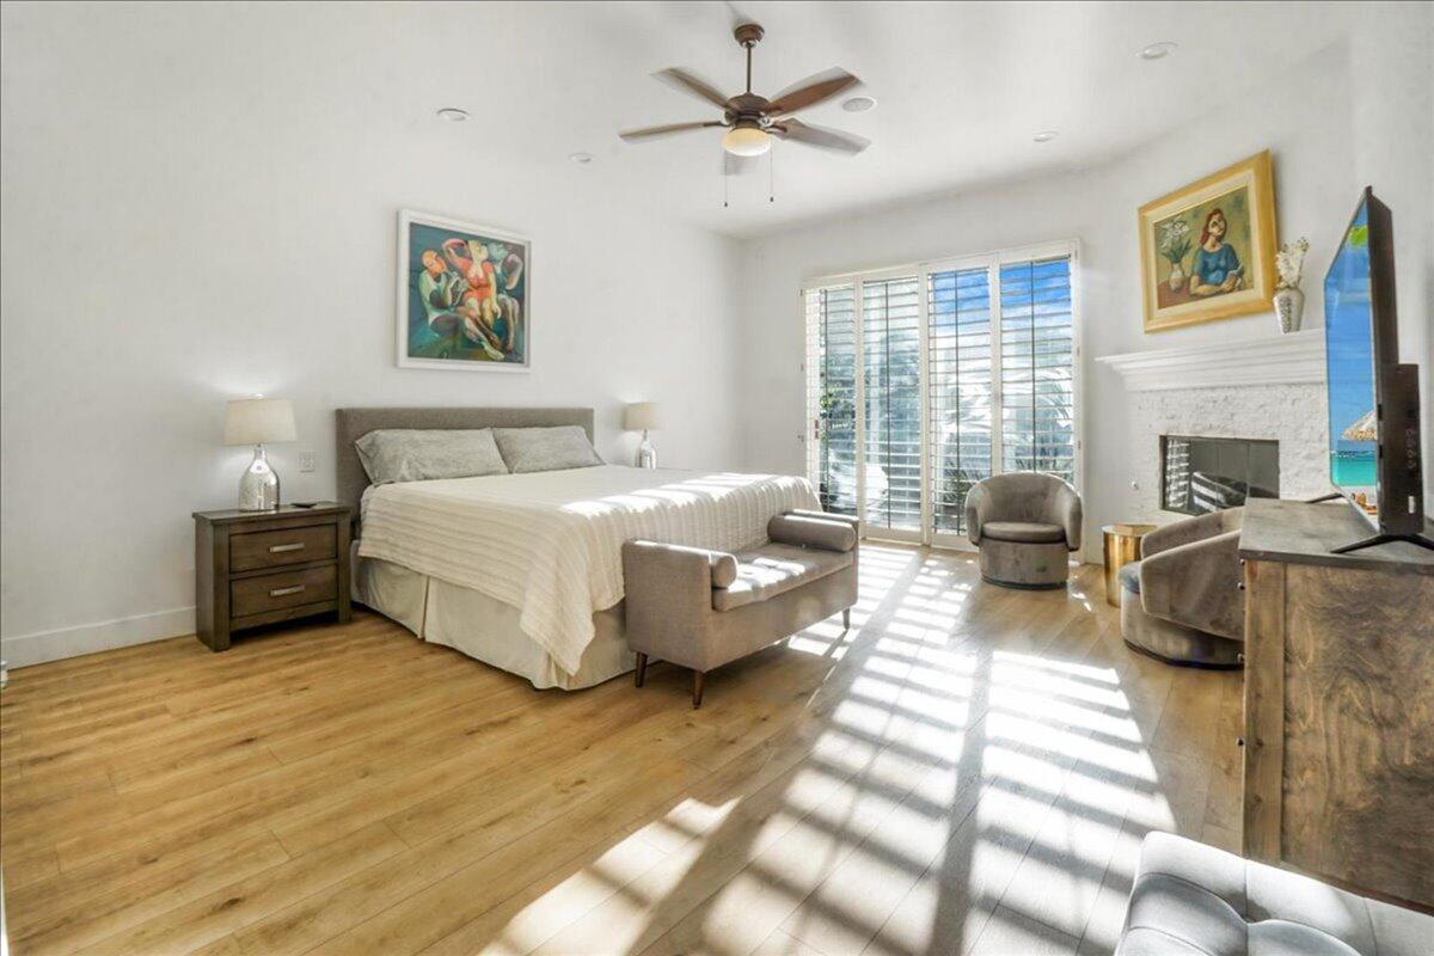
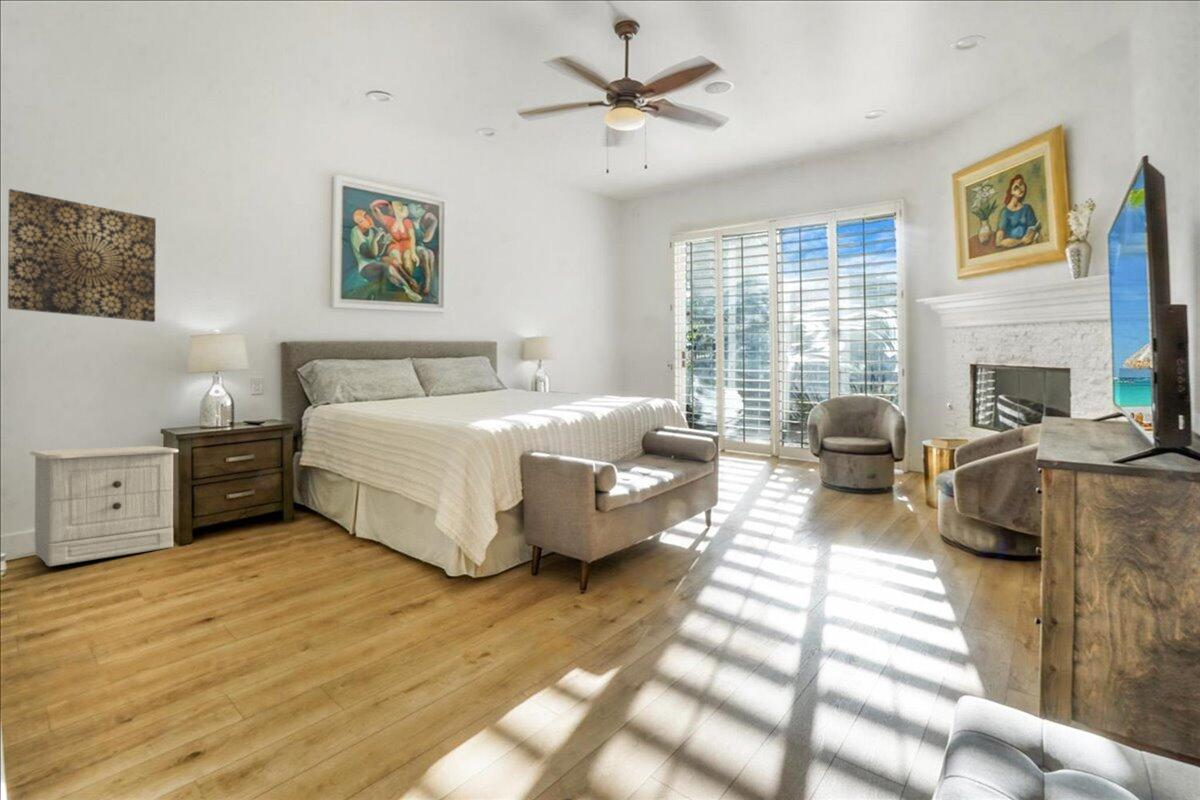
+ nightstand [28,445,179,567]
+ wall art [7,188,157,323]
